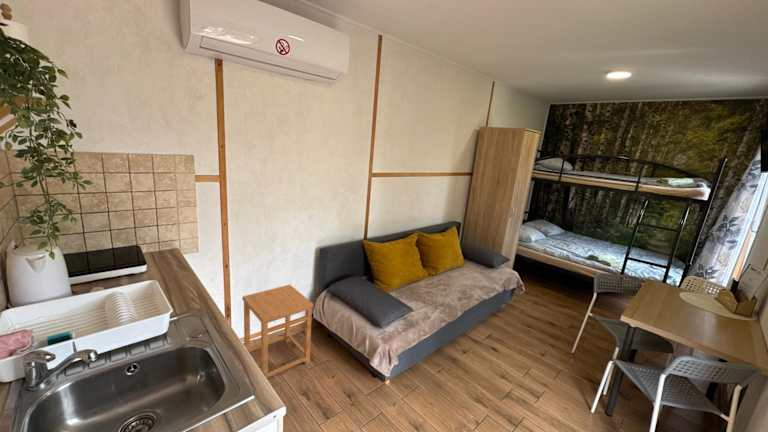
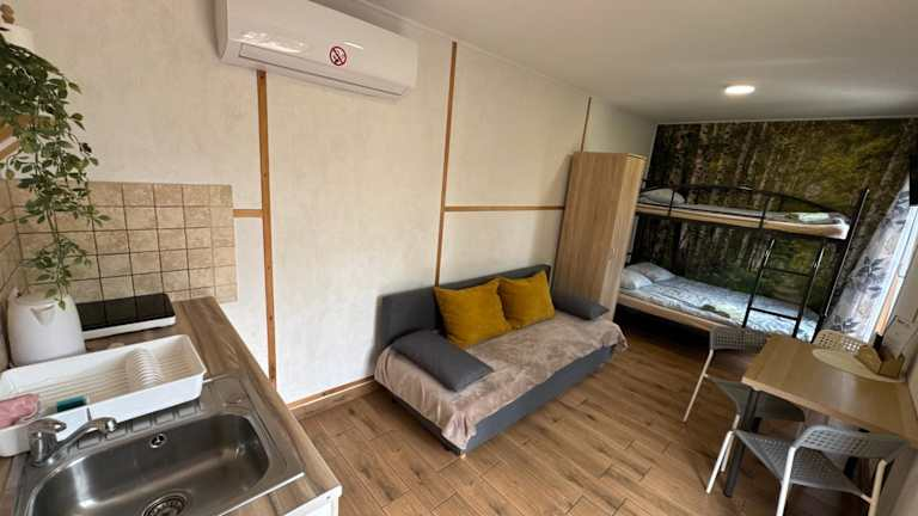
- side table [241,284,314,379]
